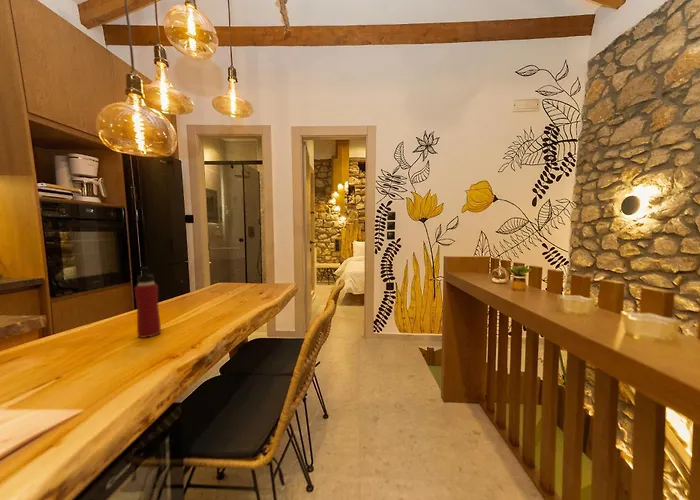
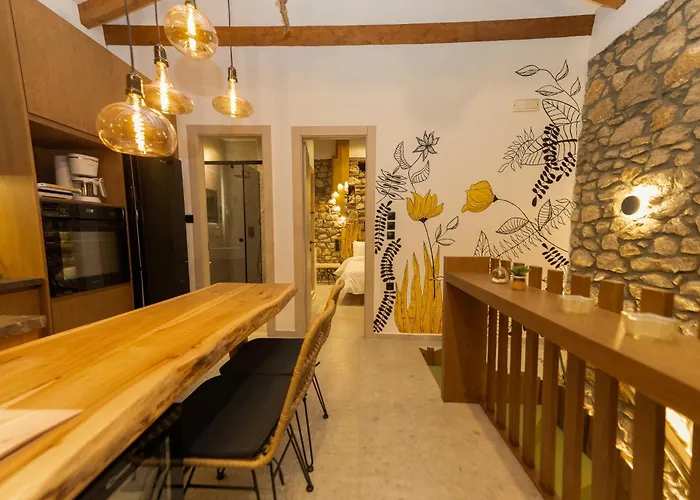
- water bottle [134,265,162,339]
